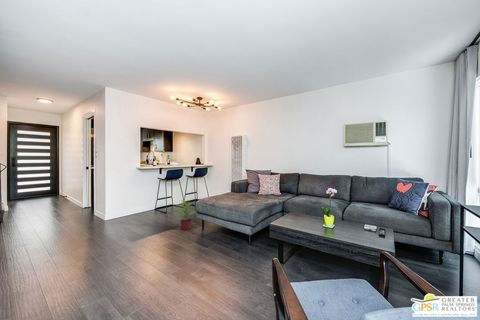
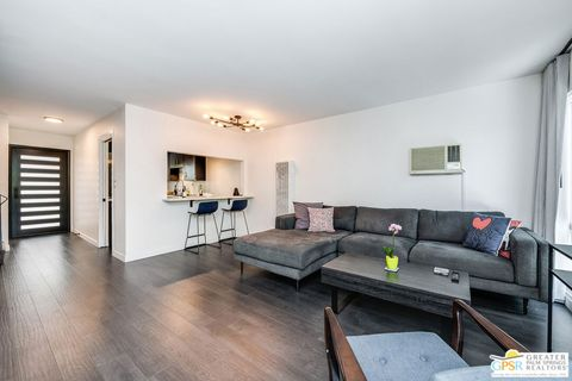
- potted plant [175,197,197,231]
